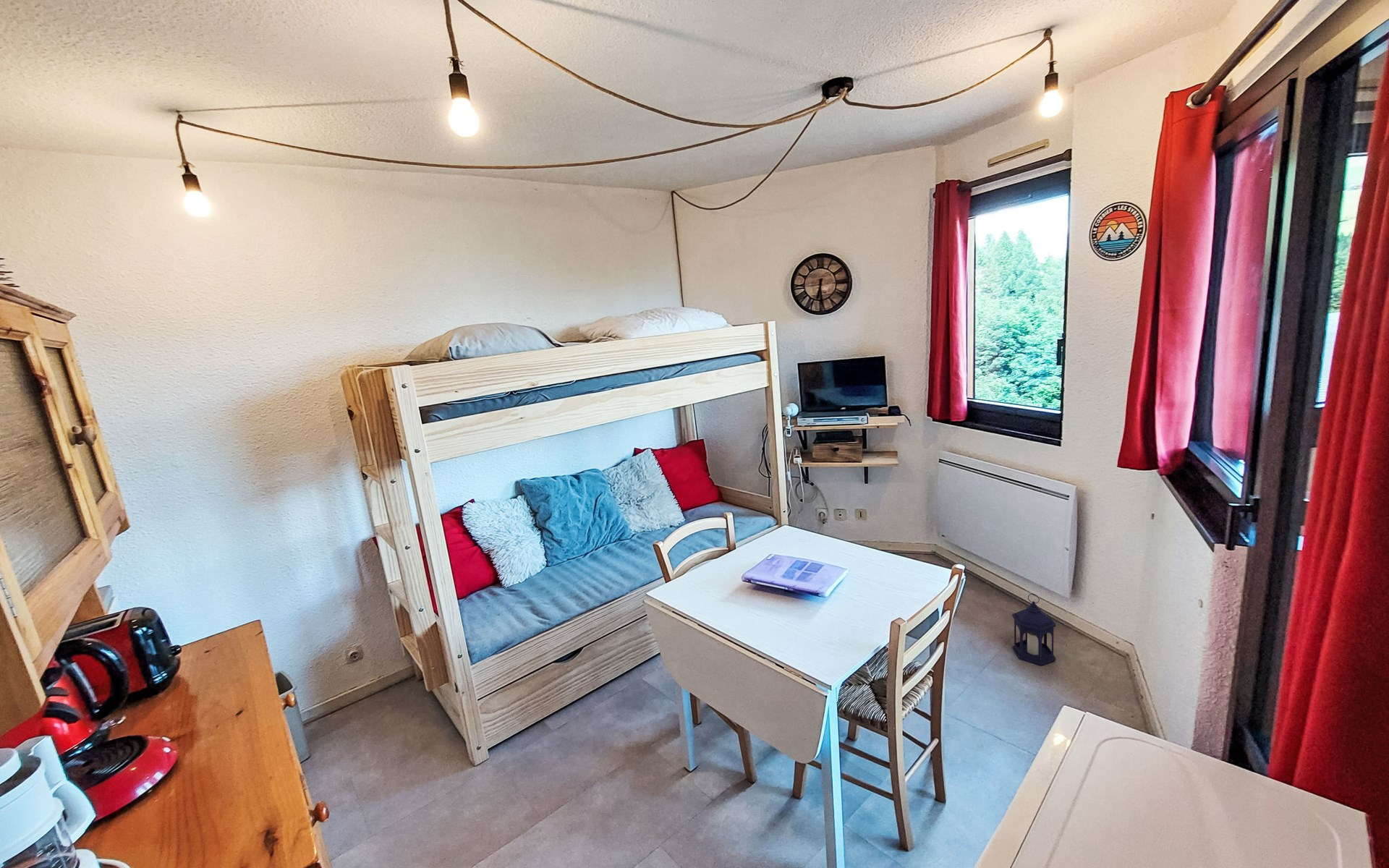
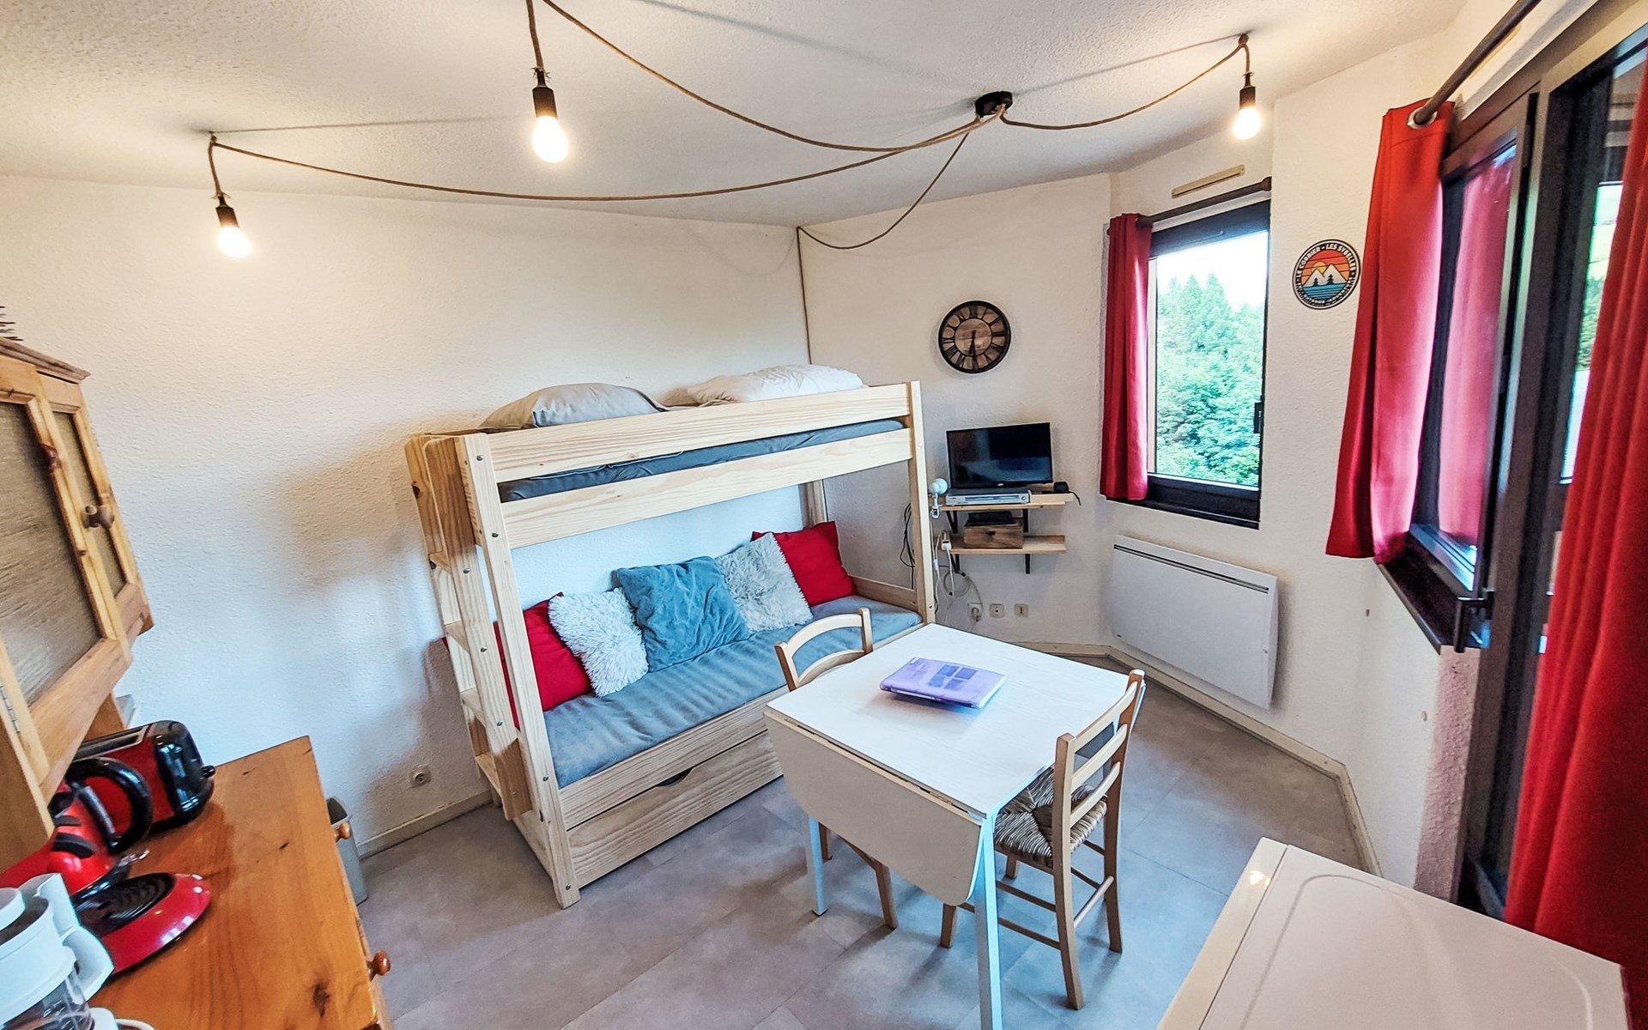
- lantern [1011,593,1057,666]
